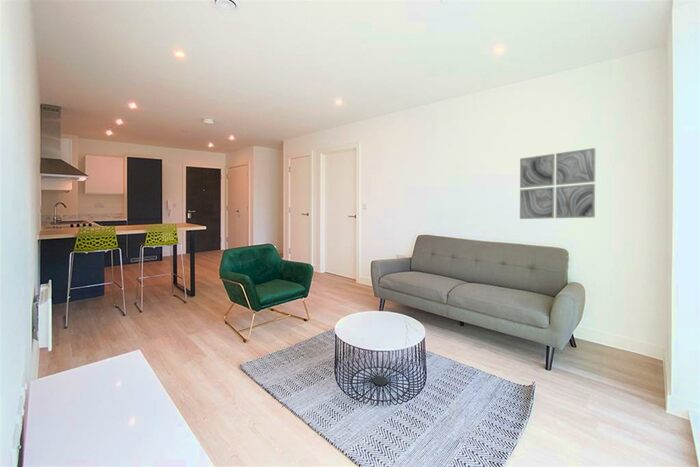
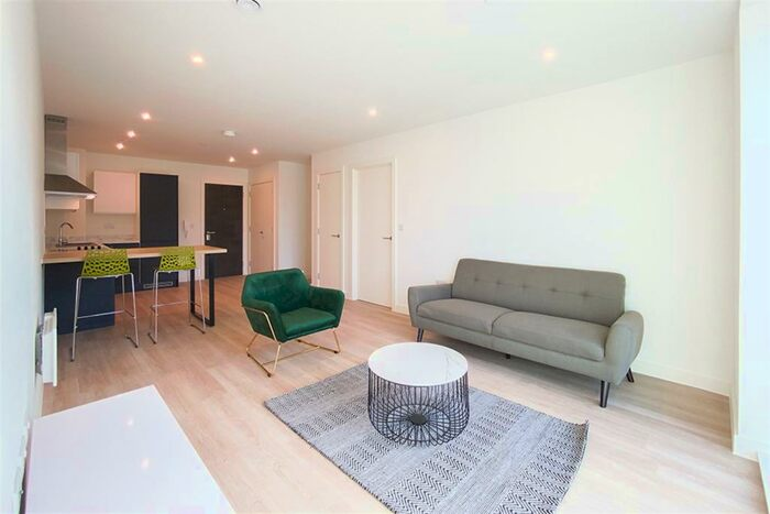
- wall art [519,147,596,220]
